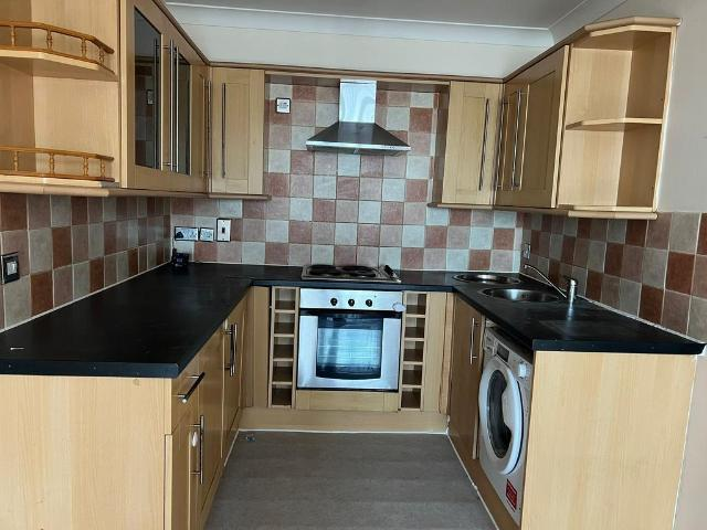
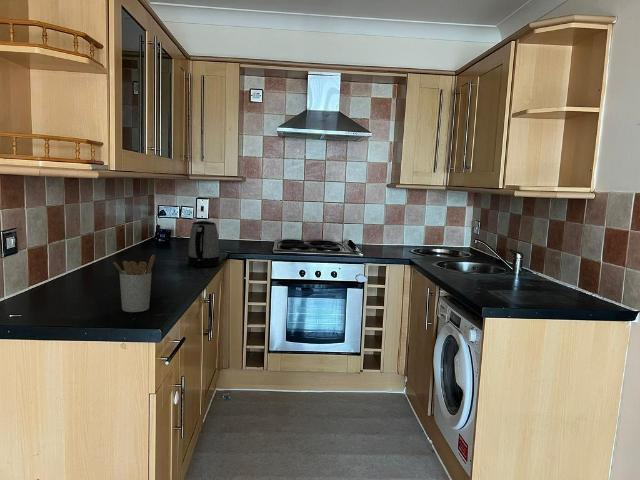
+ kettle [187,220,220,268]
+ utensil holder [112,253,156,313]
